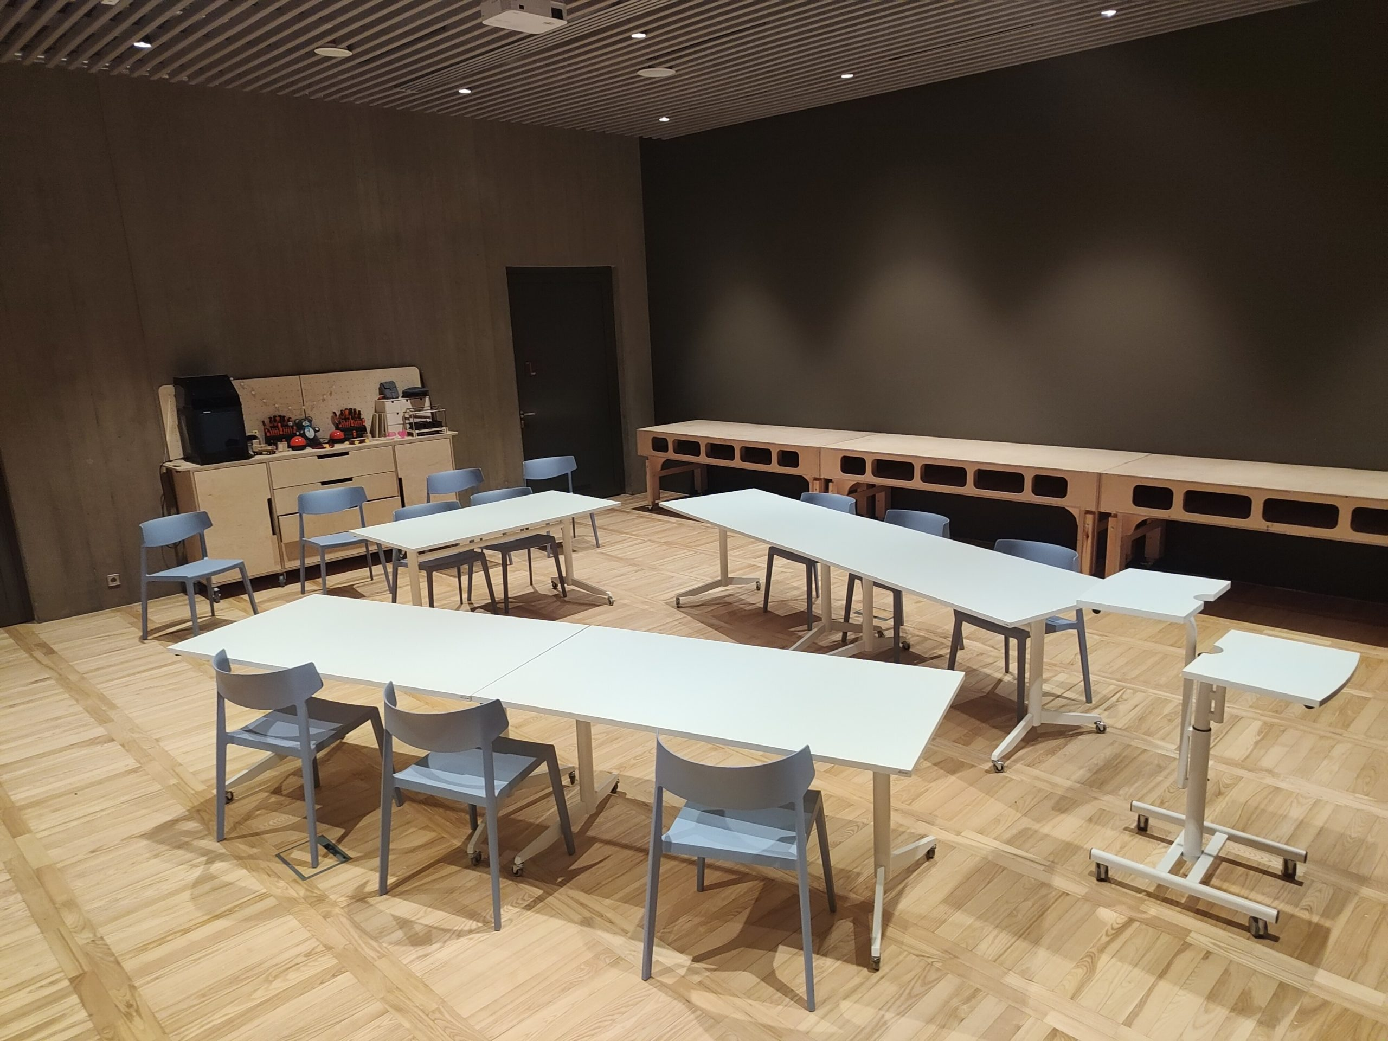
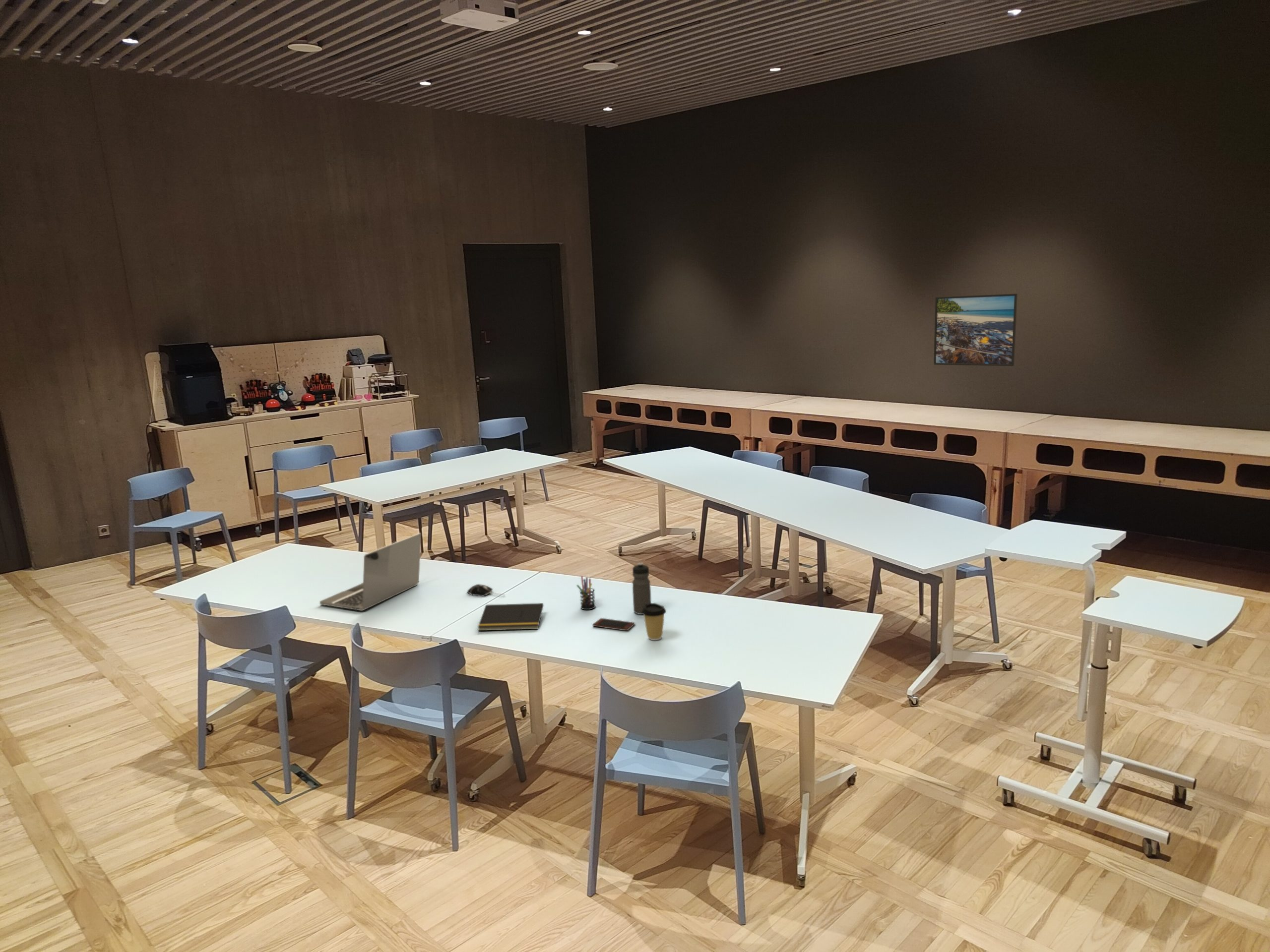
+ computer mouse [467,584,506,597]
+ laptop [319,533,422,611]
+ notepad [477,602,544,631]
+ water bottle [632,562,652,615]
+ coffee cup [641,602,667,641]
+ smartphone [592,618,635,631]
+ pen holder [576,576,596,610]
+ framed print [933,293,1018,366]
